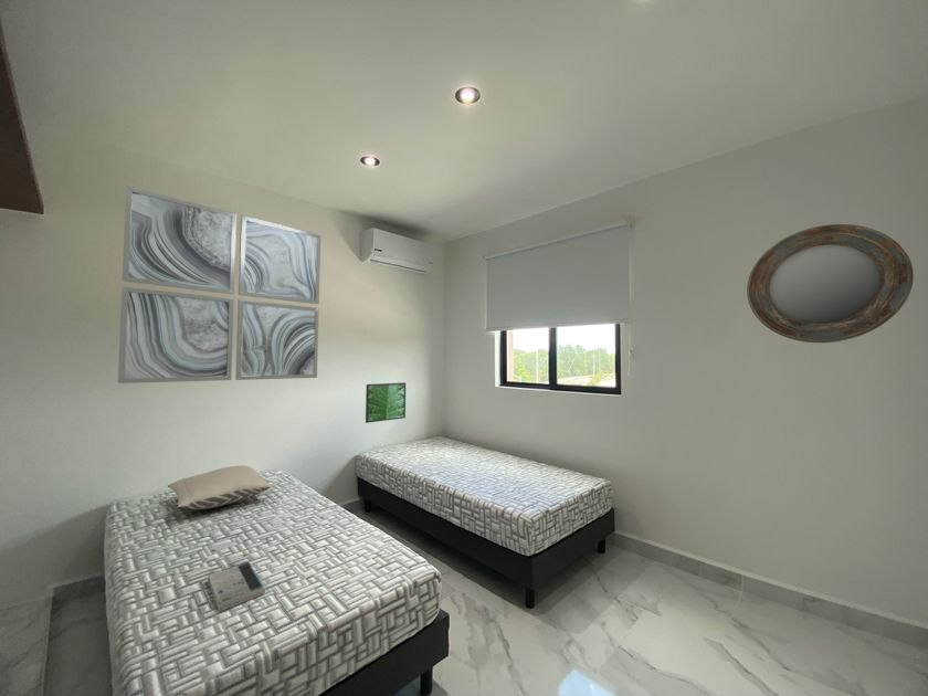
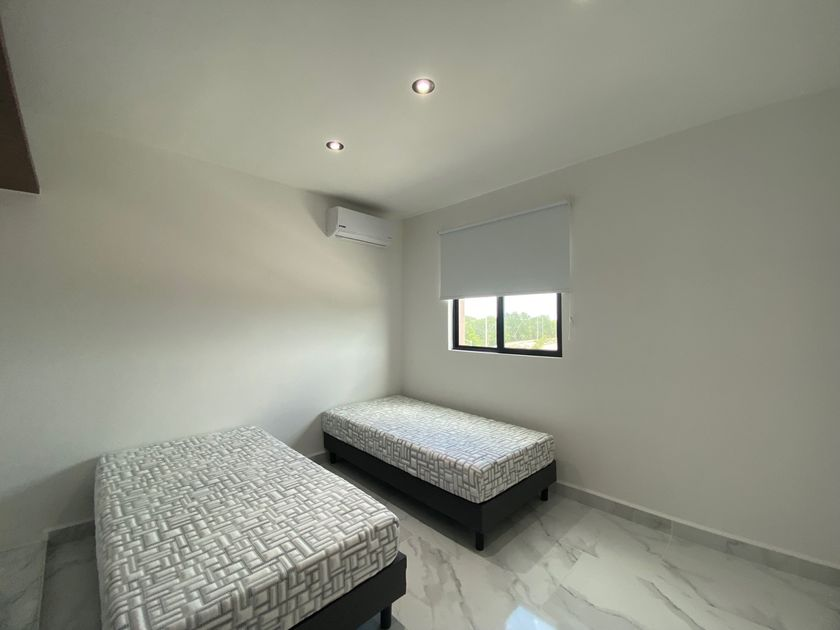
- home mirror [746,223,915,344]
- wall art [117,184,321,384]
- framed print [365,381,407,424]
- book [207,561,266,613]
- pillow [167,464,272,510]
